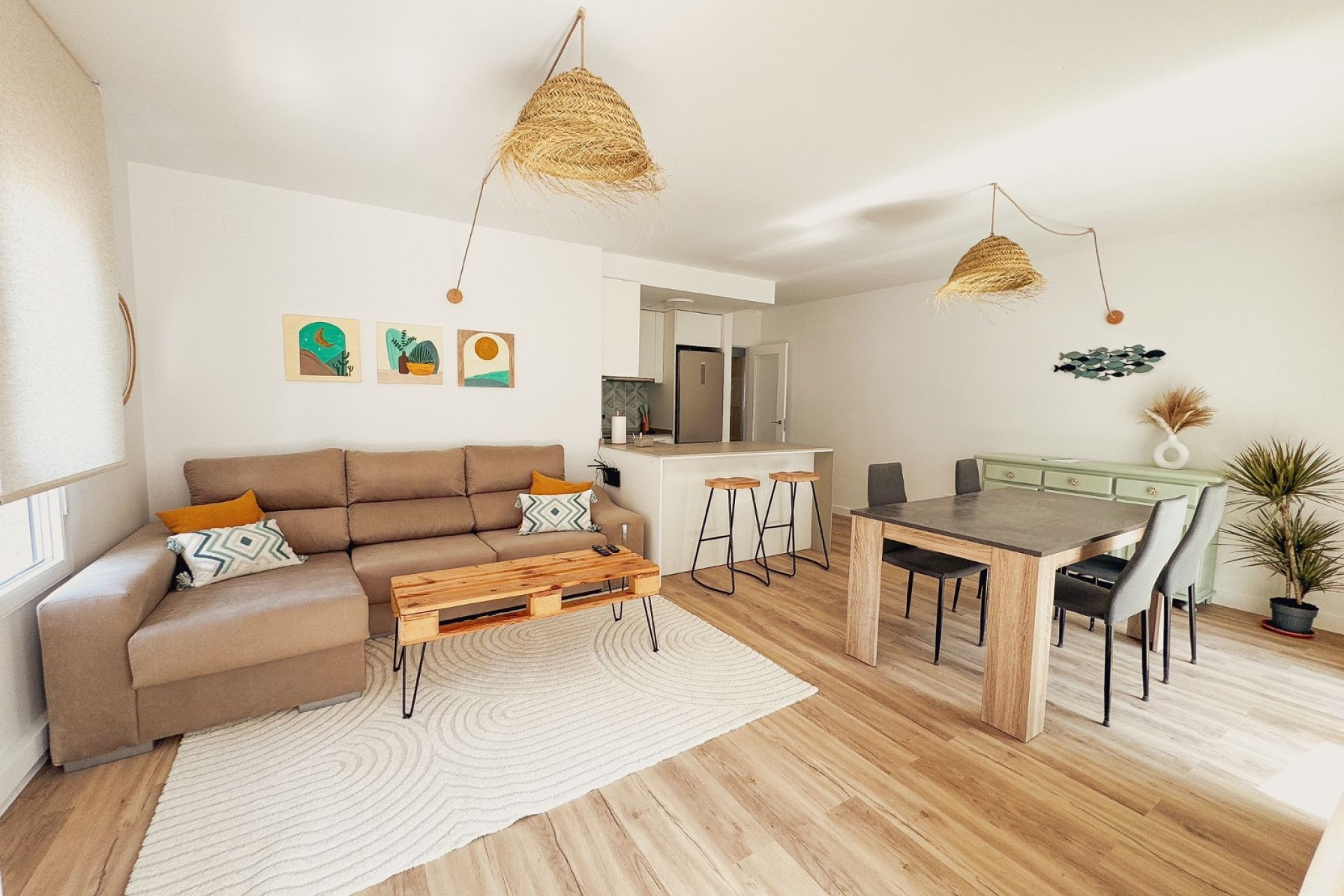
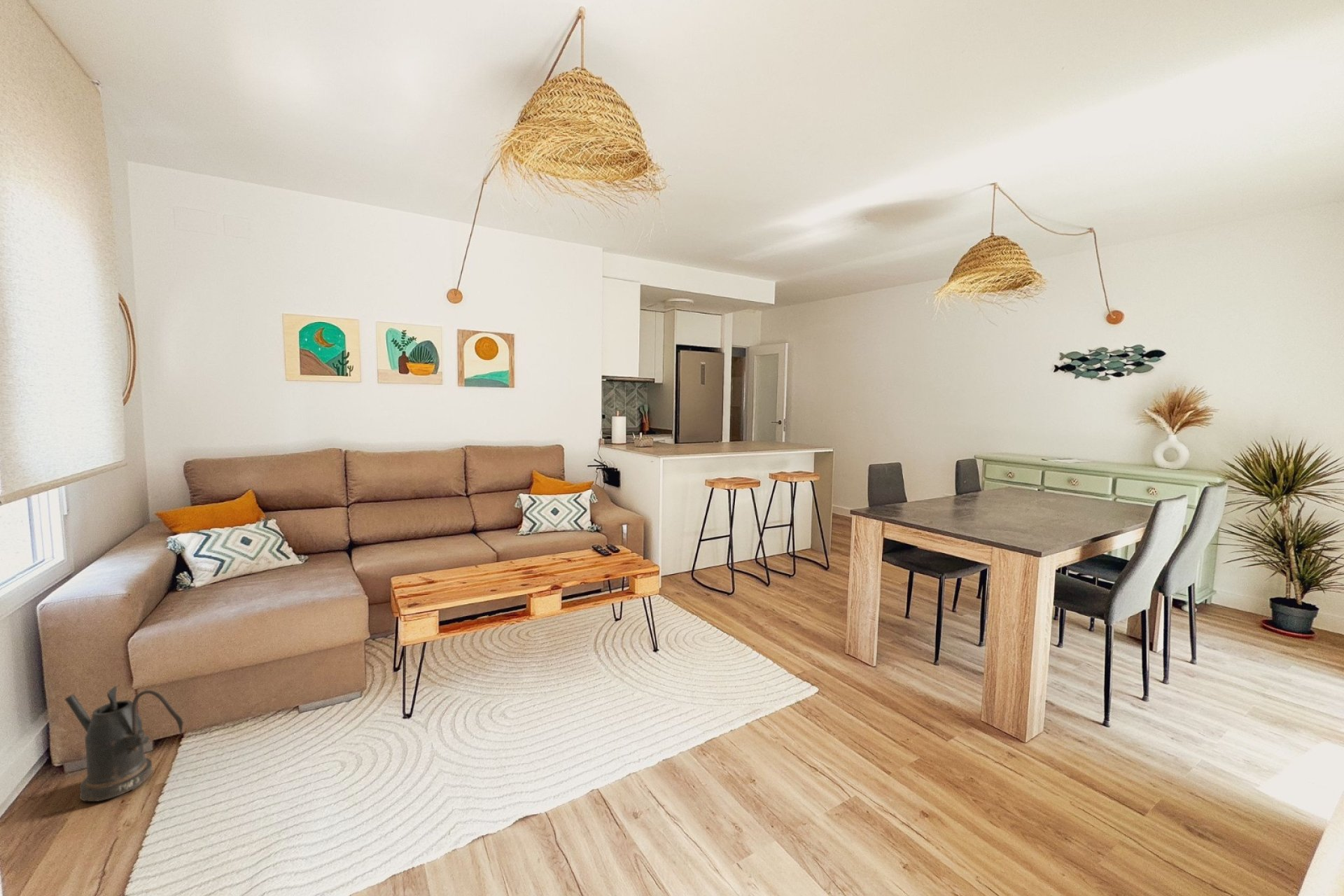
+ watering can [64,685,184,802]
